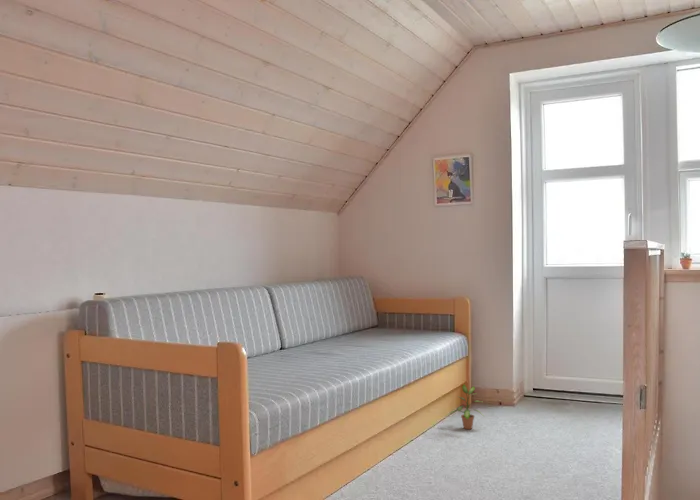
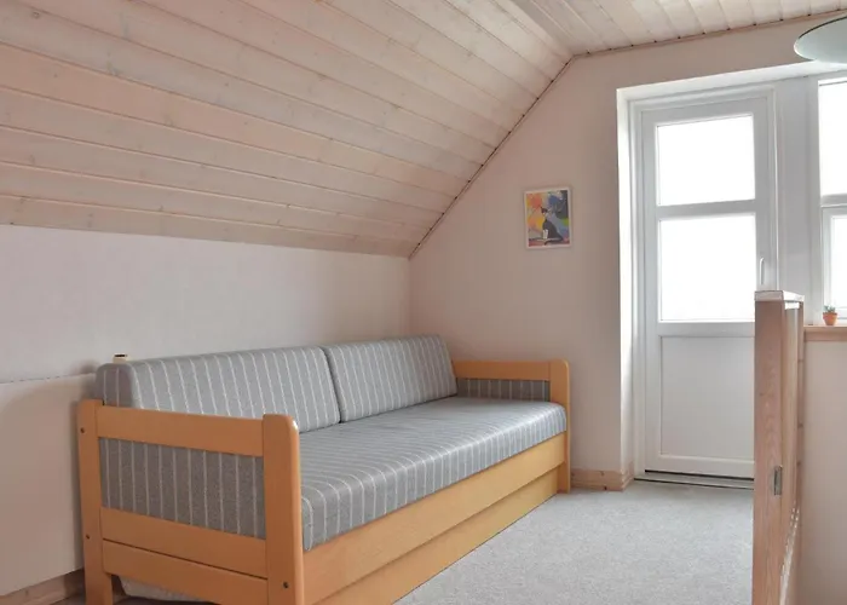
- potted plant [444,383,486,430]
